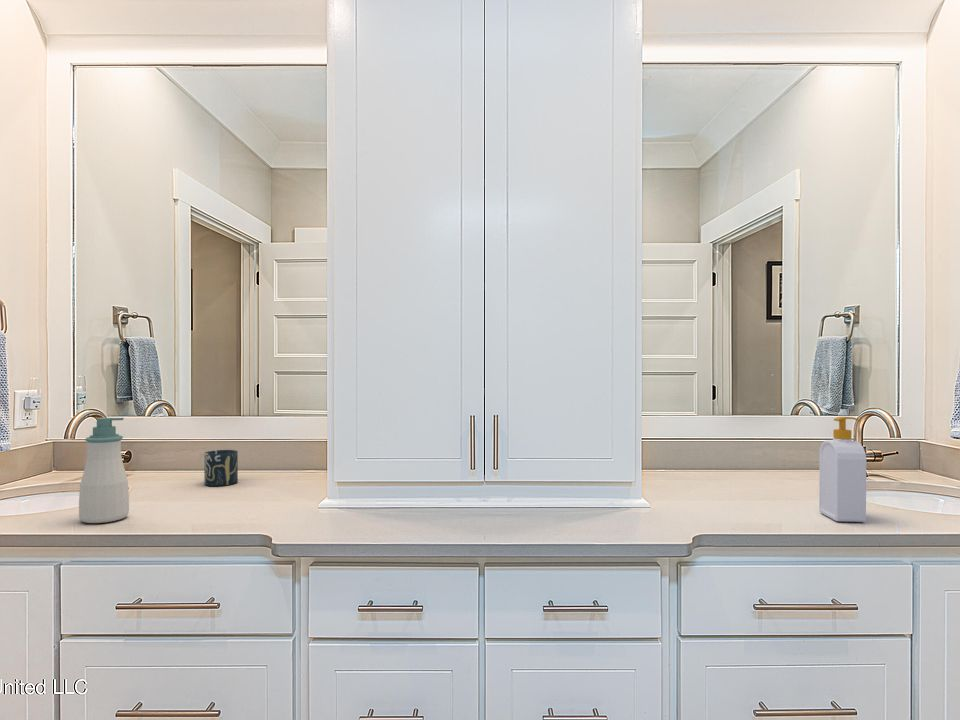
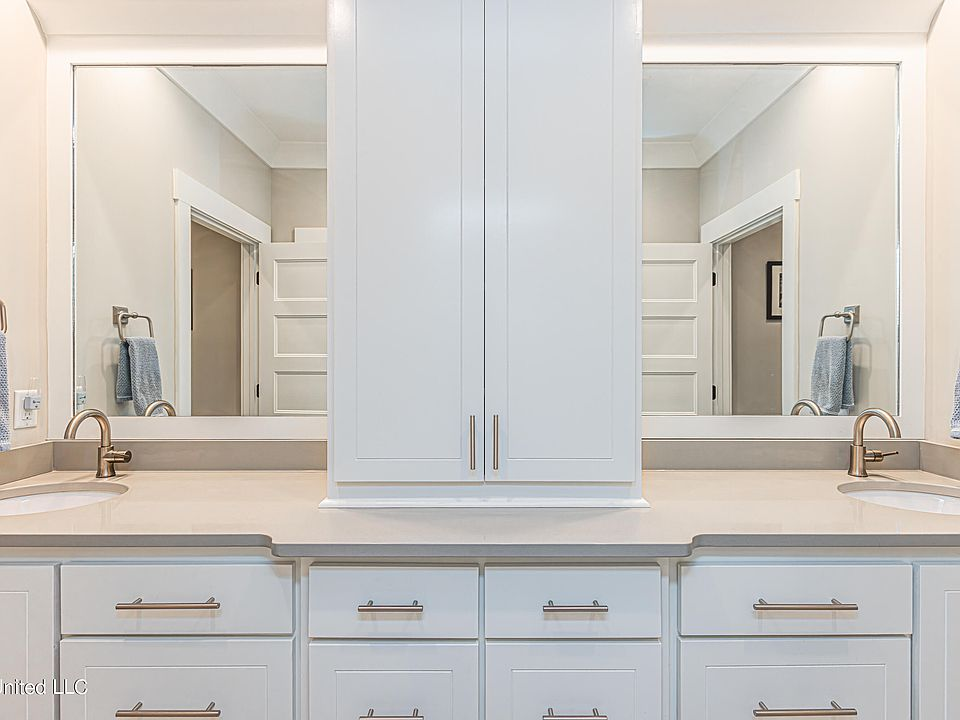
- soap bottle [78,417,130,524]
- cup [203,449,239,487]
- soap bottle [818,416,867,523]
